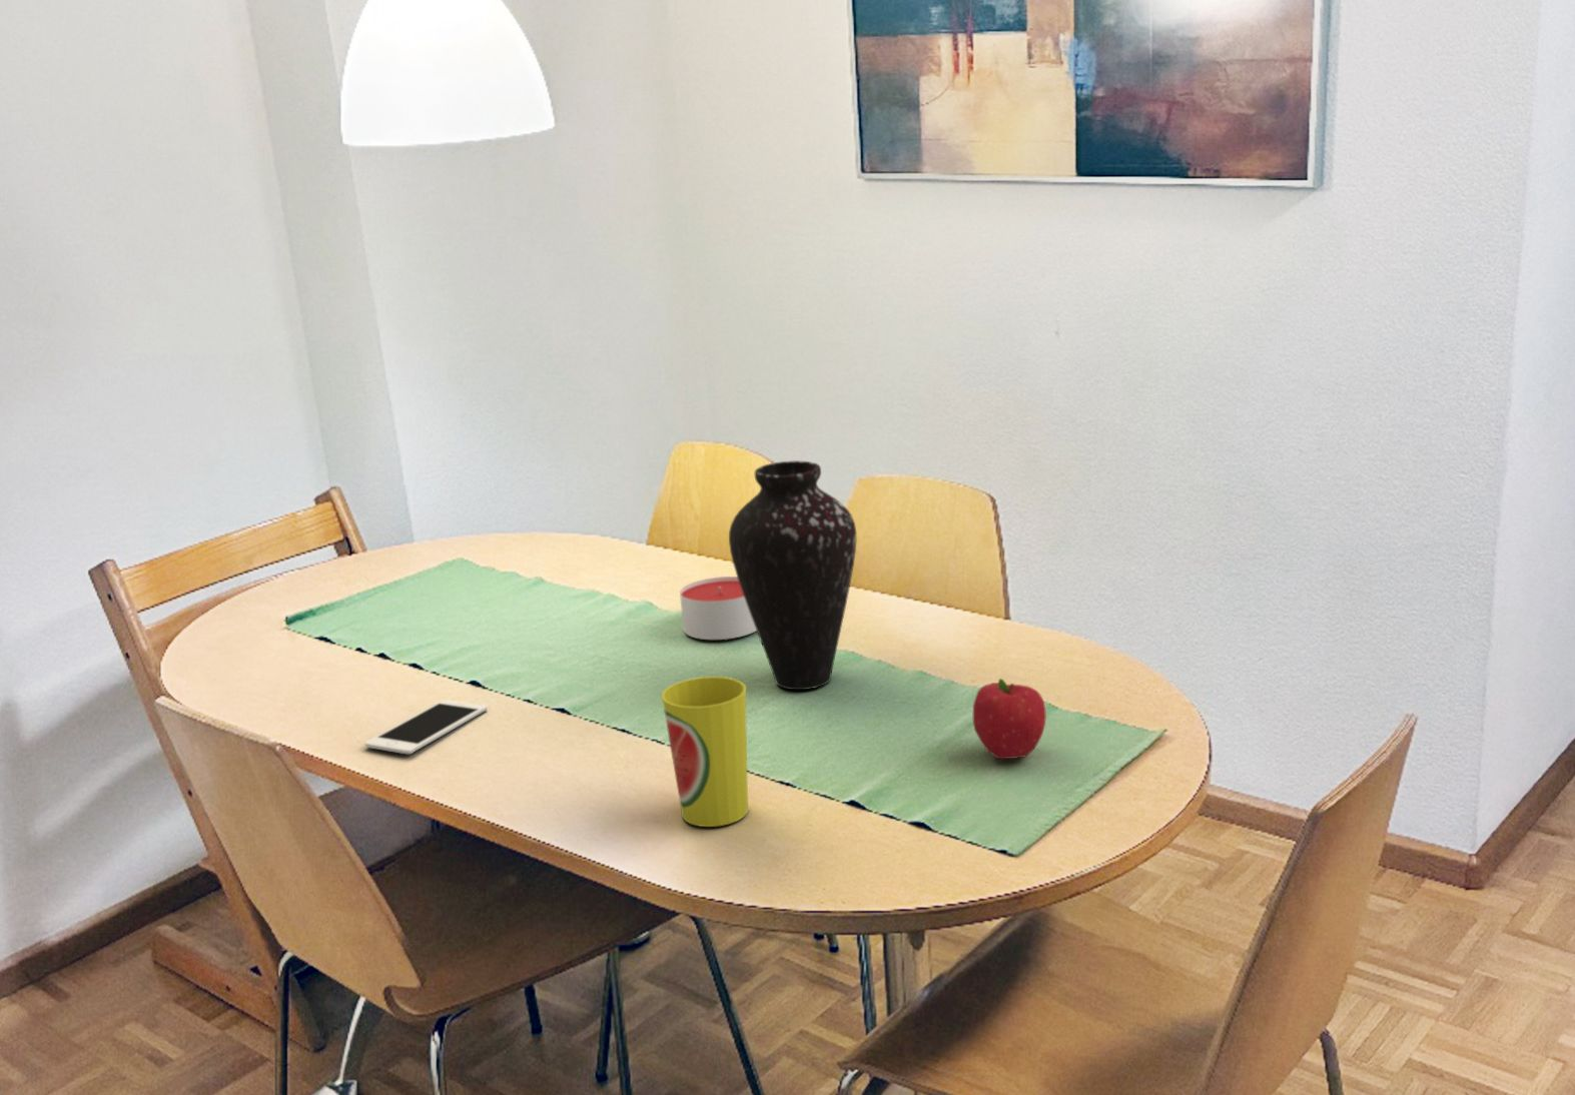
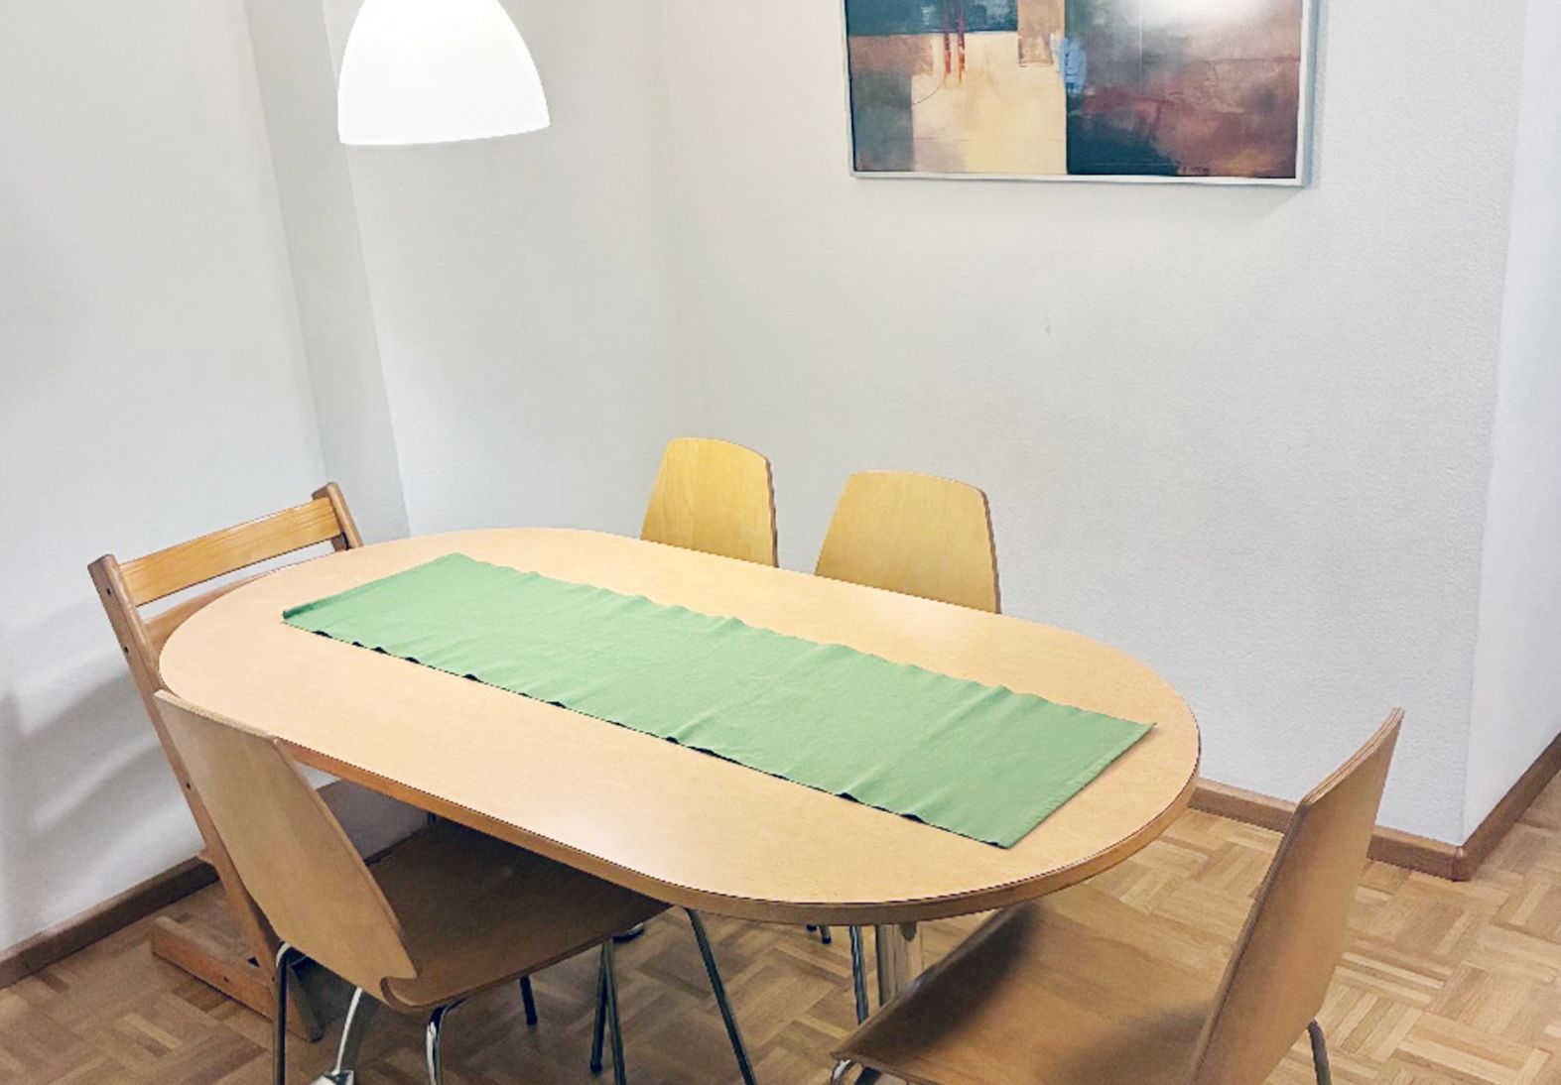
- vase [728,460,857,691]
- cell phone [365,699,487,755]
- cup [661,676,749,828]
- fruit [972,677,1047,761]
- candle [679,576,756,640]
